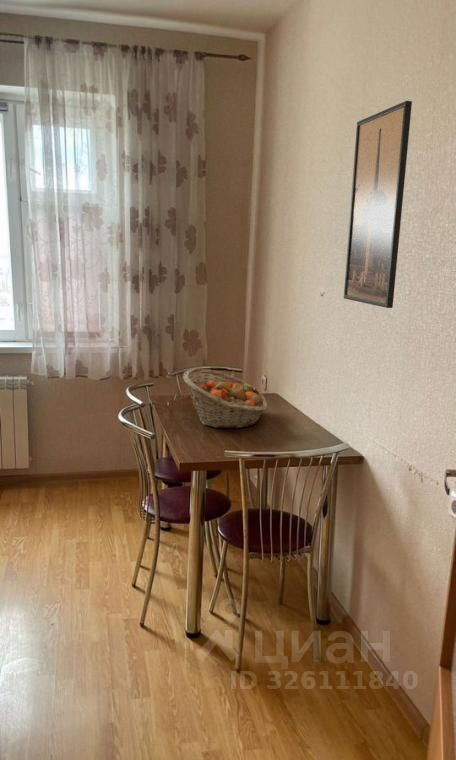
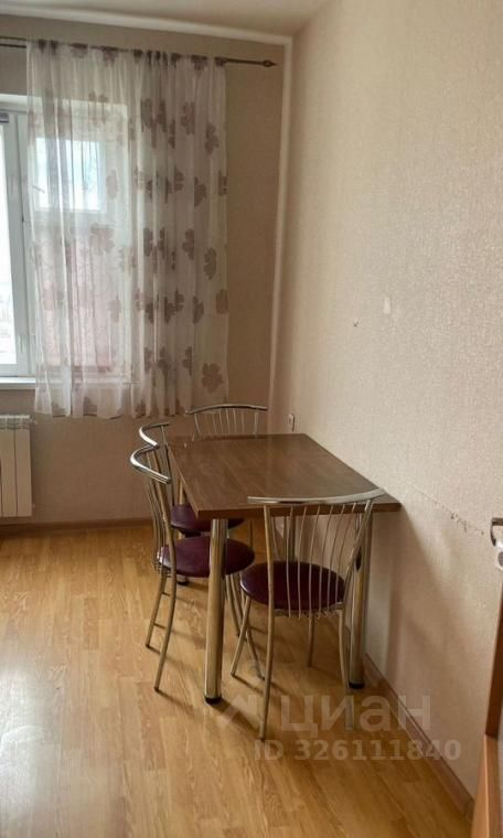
- fruit basket [182,367,268,429]
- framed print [343,100,413,309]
